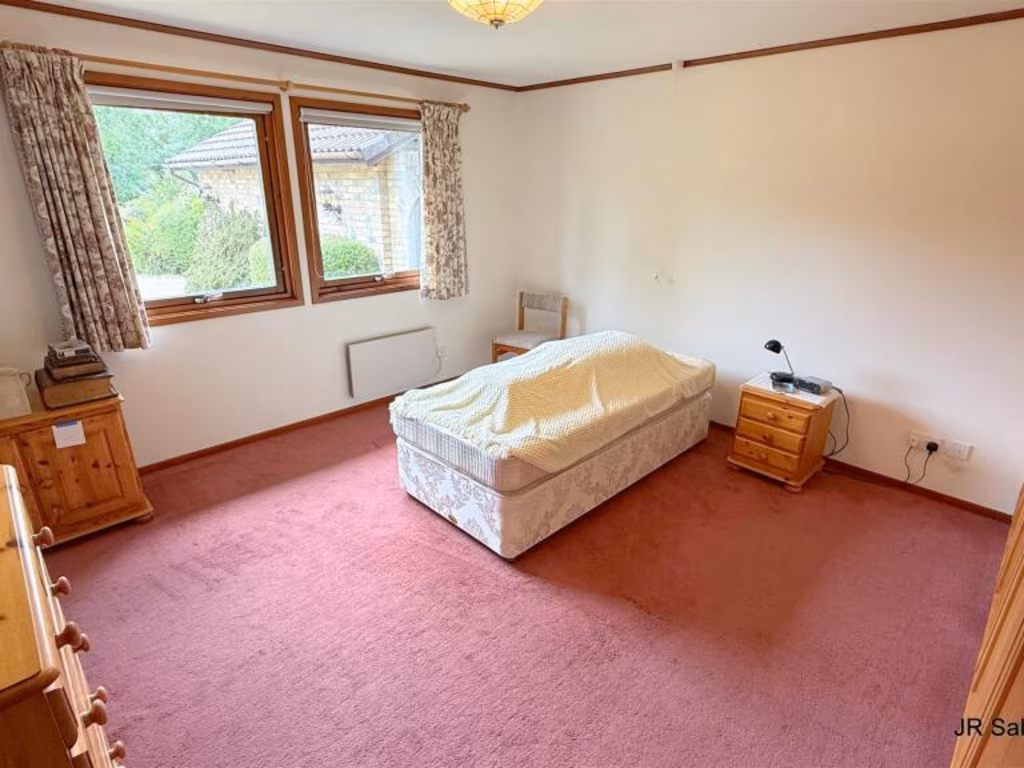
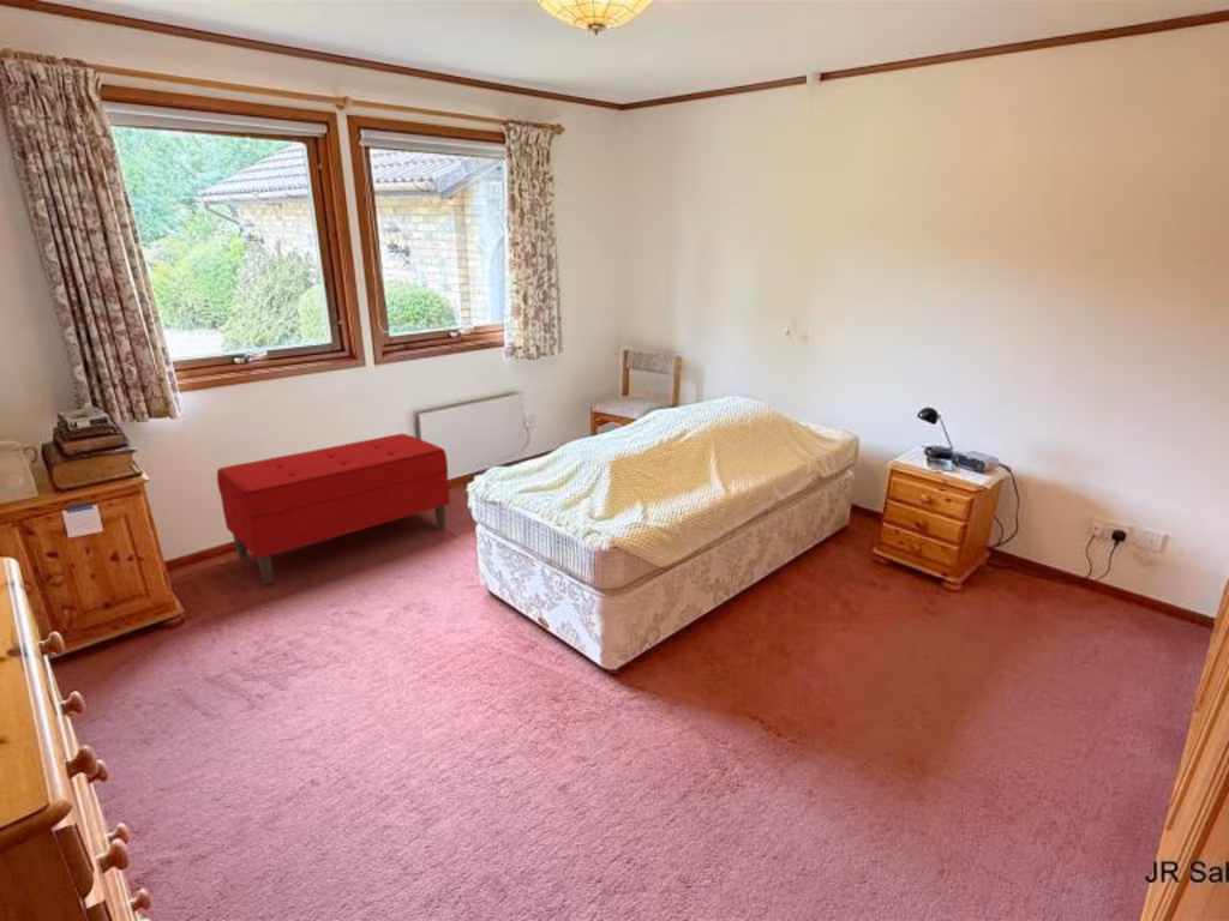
+ bench [216,433,451,585]
